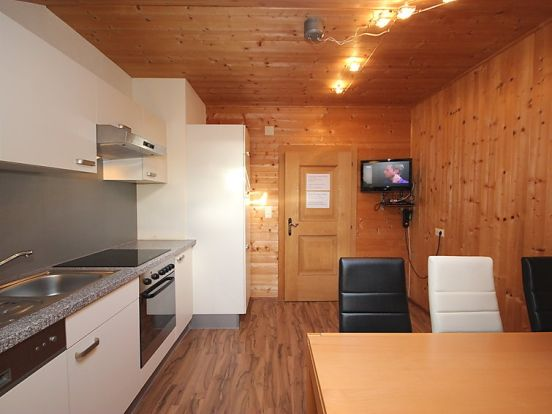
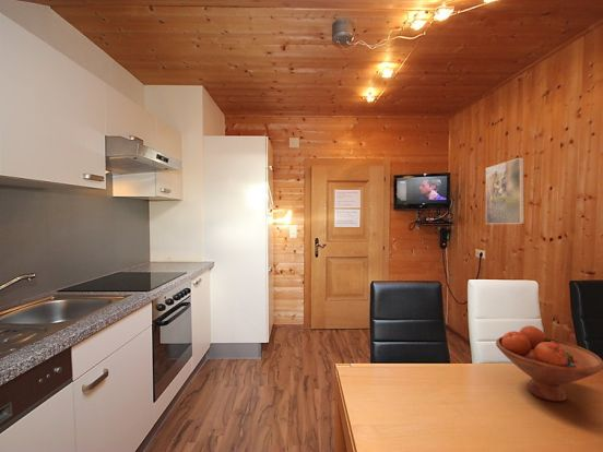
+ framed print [485,156,525,225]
+ fruit bowl [495,324,603,403]
